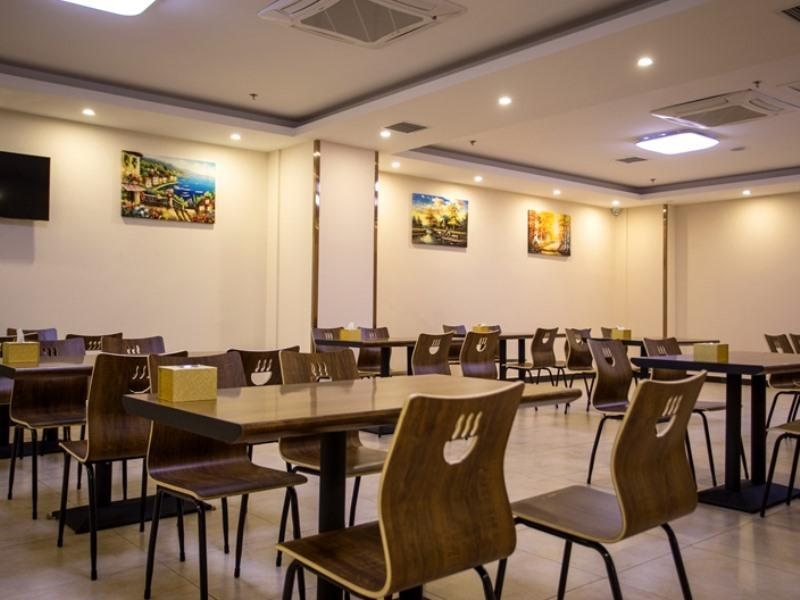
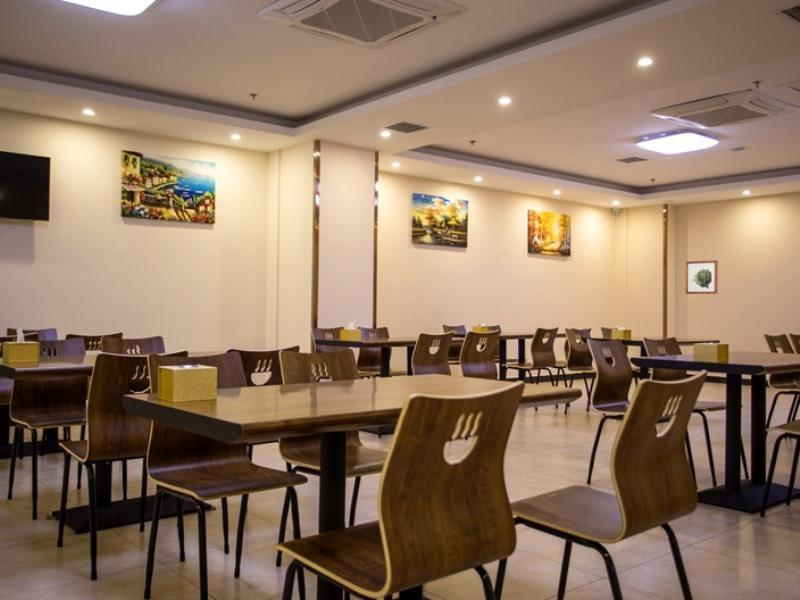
+ wall art [685,259,719,295]
